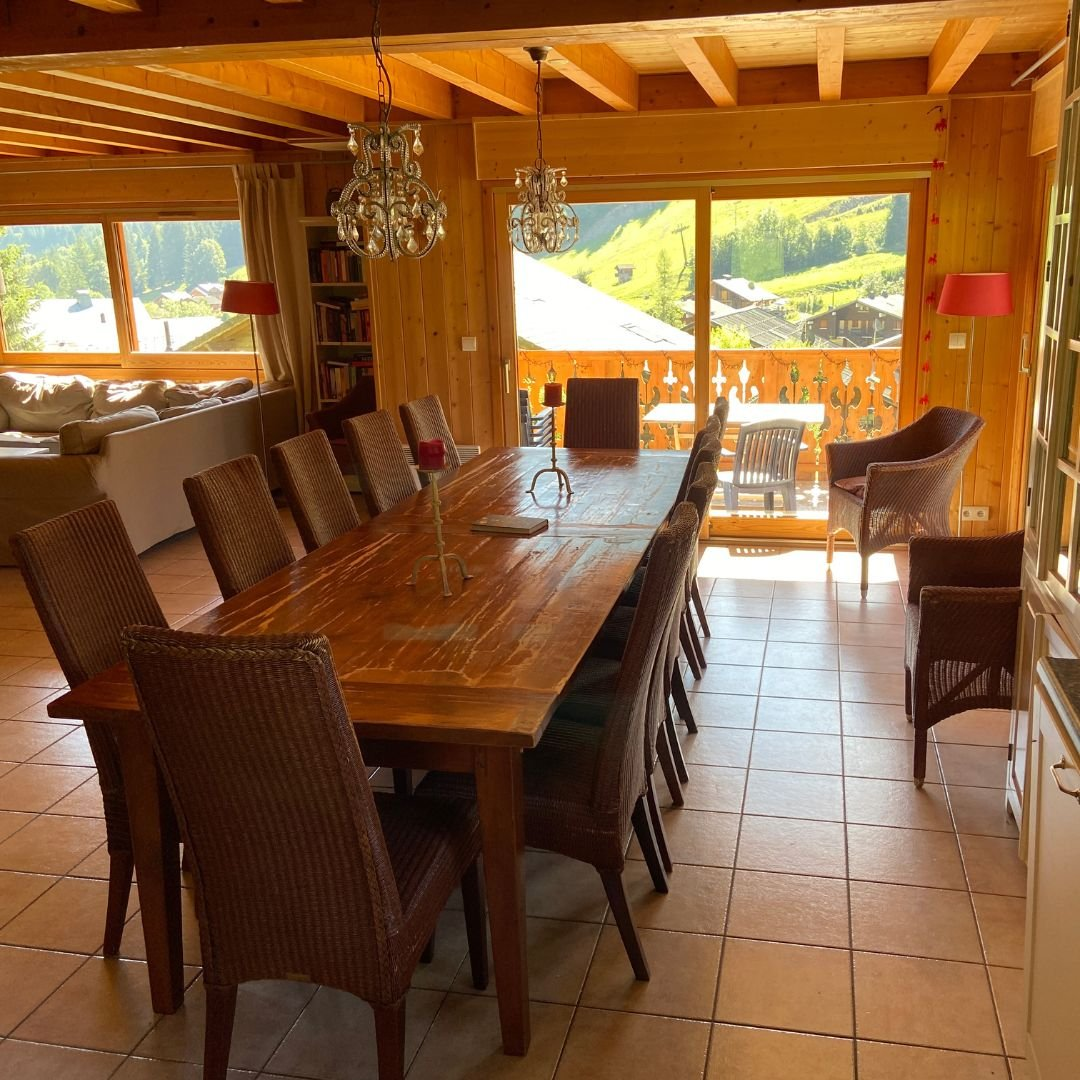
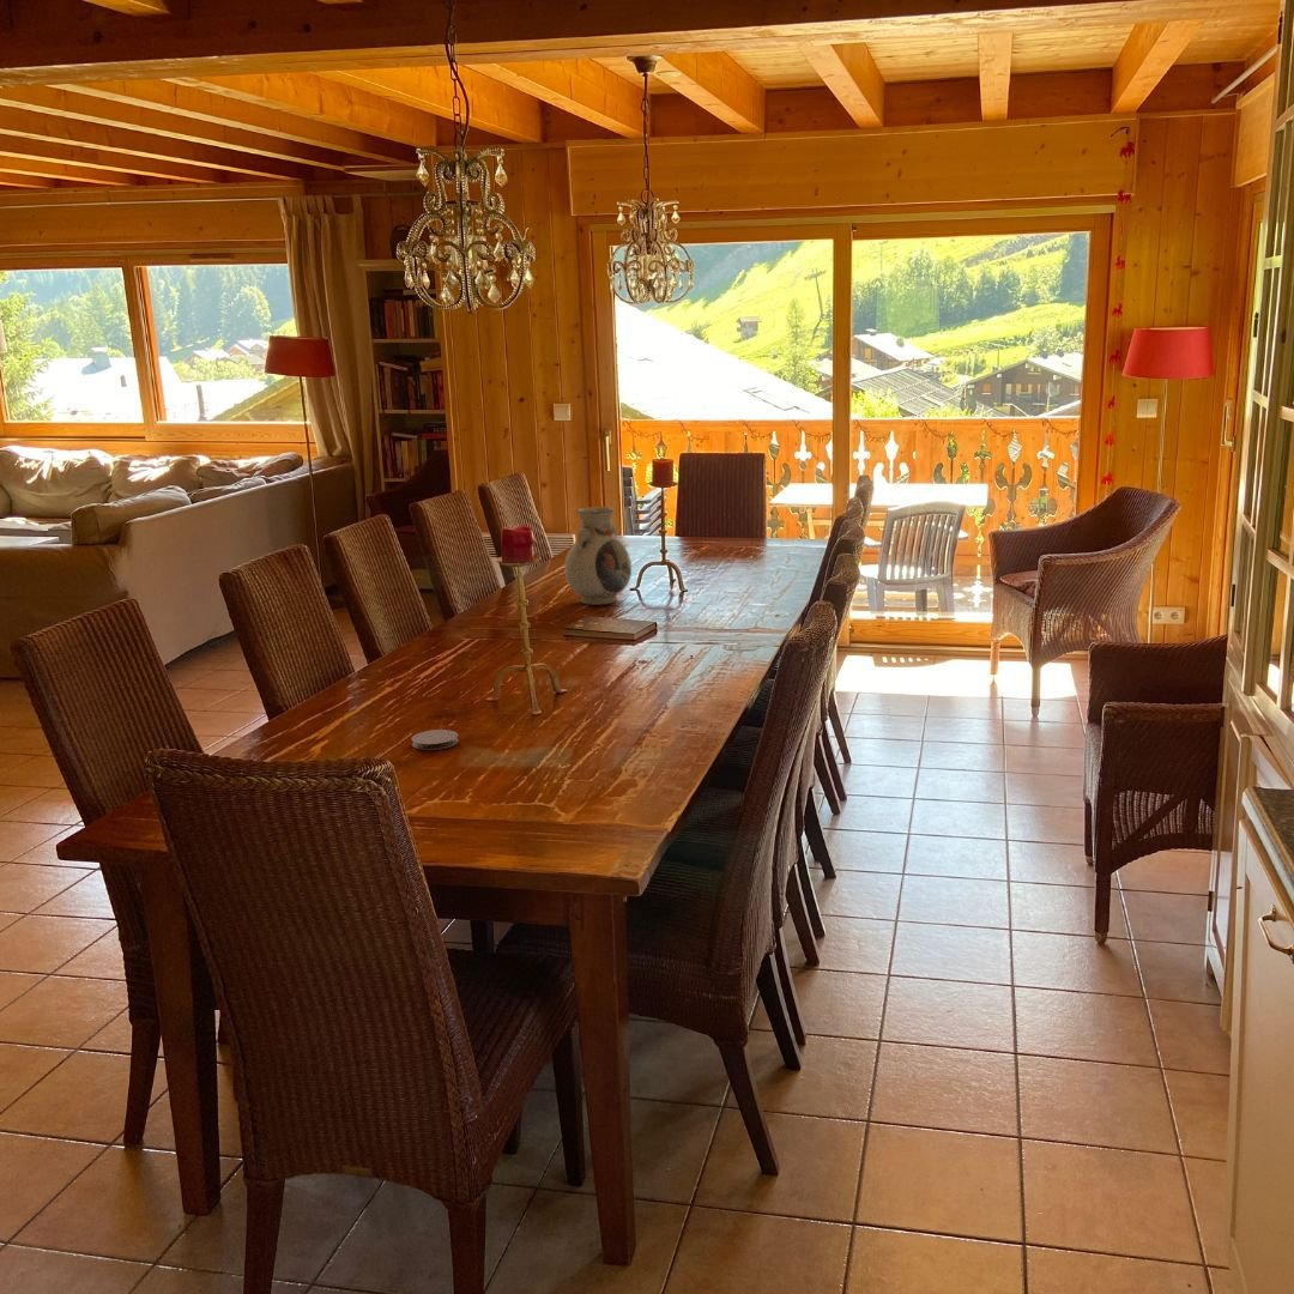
+ coaster [411,728,460,751]
+ vase [563,506,633,606]
